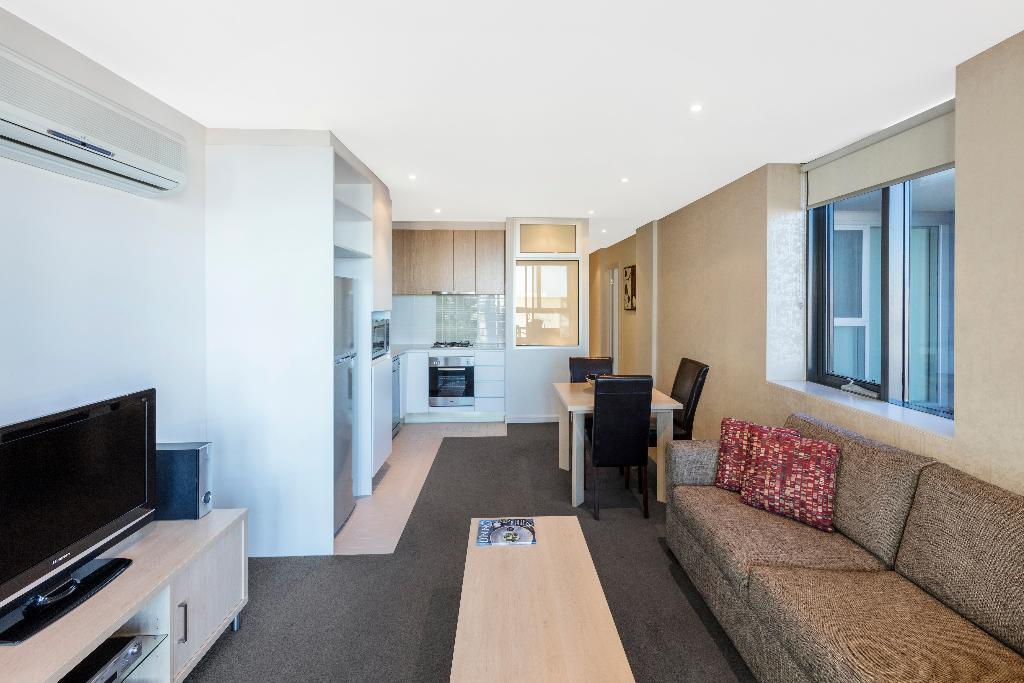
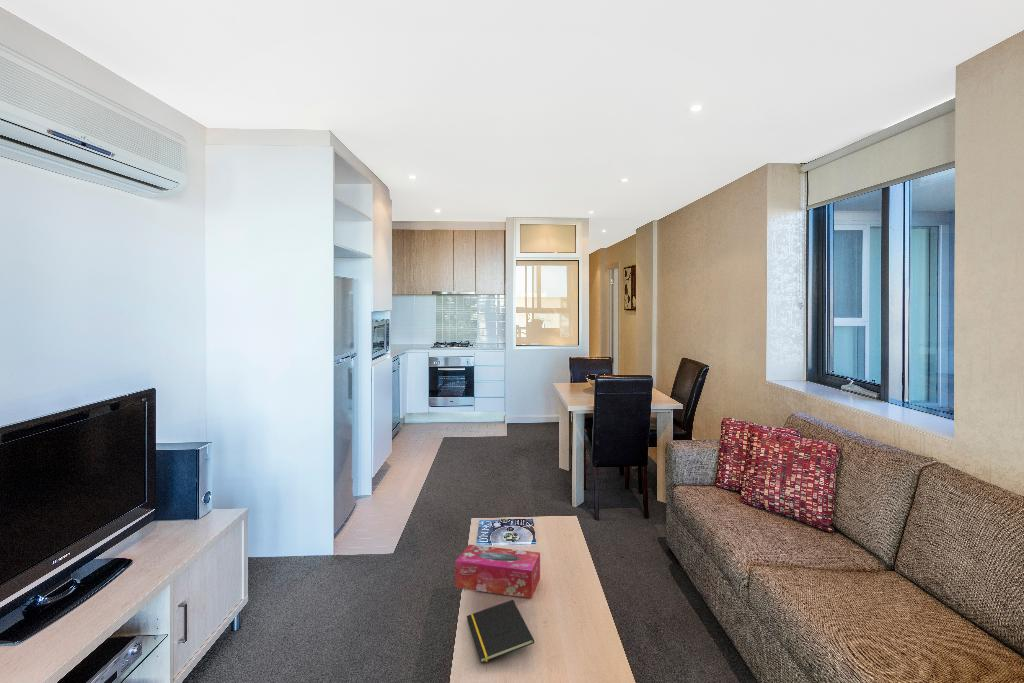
+ tissue box [454,544,541,599]
+ notepad [466,599,535,664]
